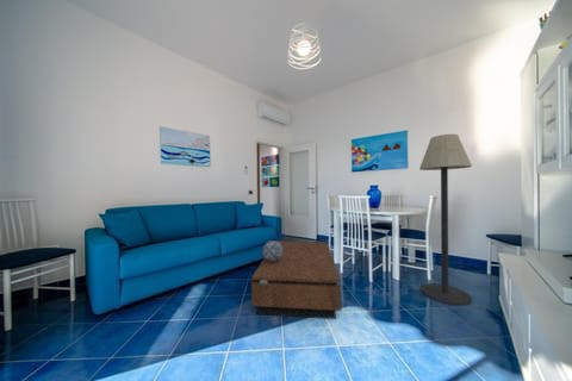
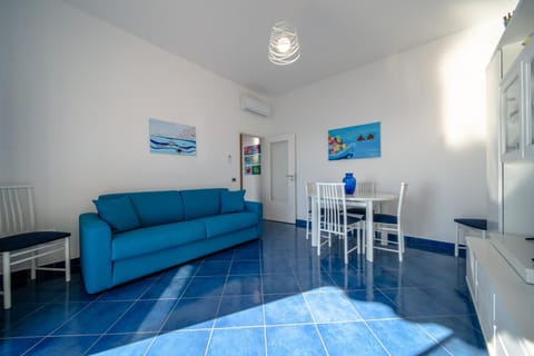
- coffee table [250,239,342,320]
- decorative sphere [261,239,284,262]
- floor lamp [418,133,473,307]
